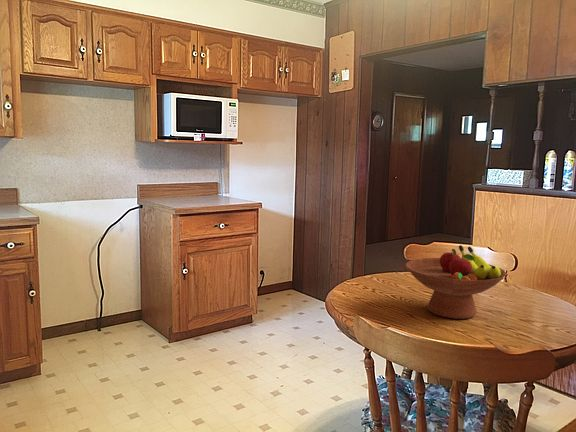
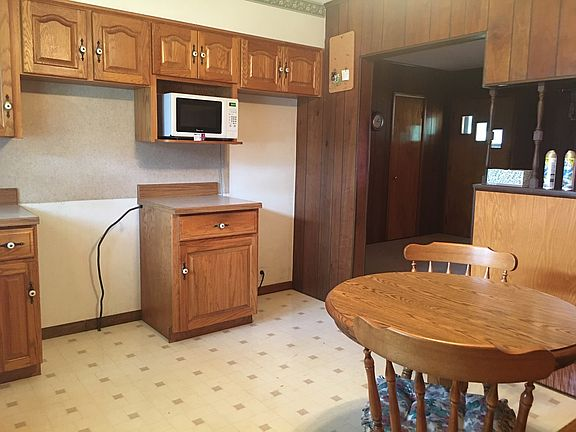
- fruit bowl [405,244,507,320]
